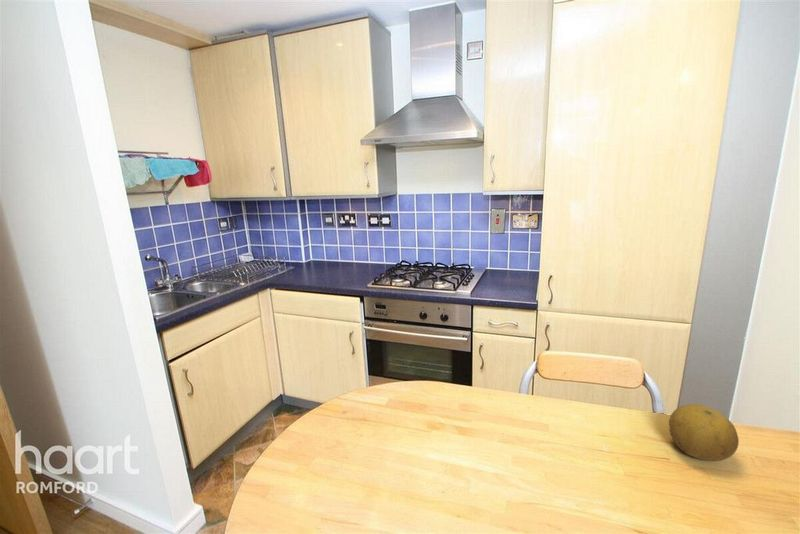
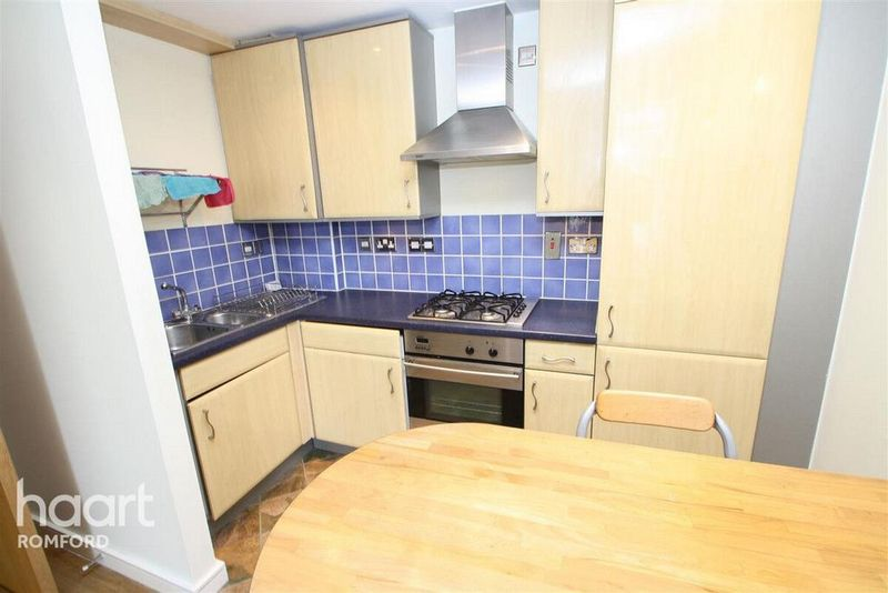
- fruit [668,403,740,462]
